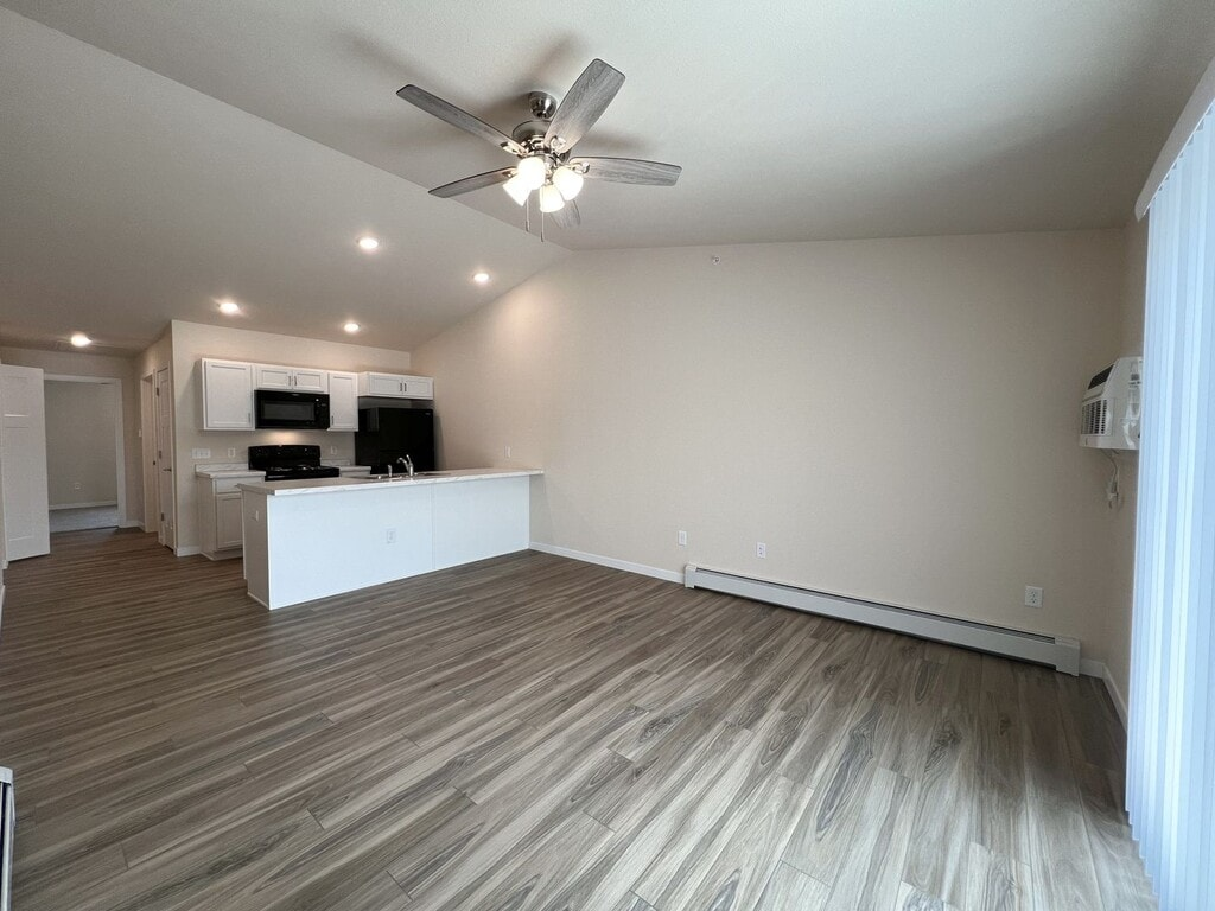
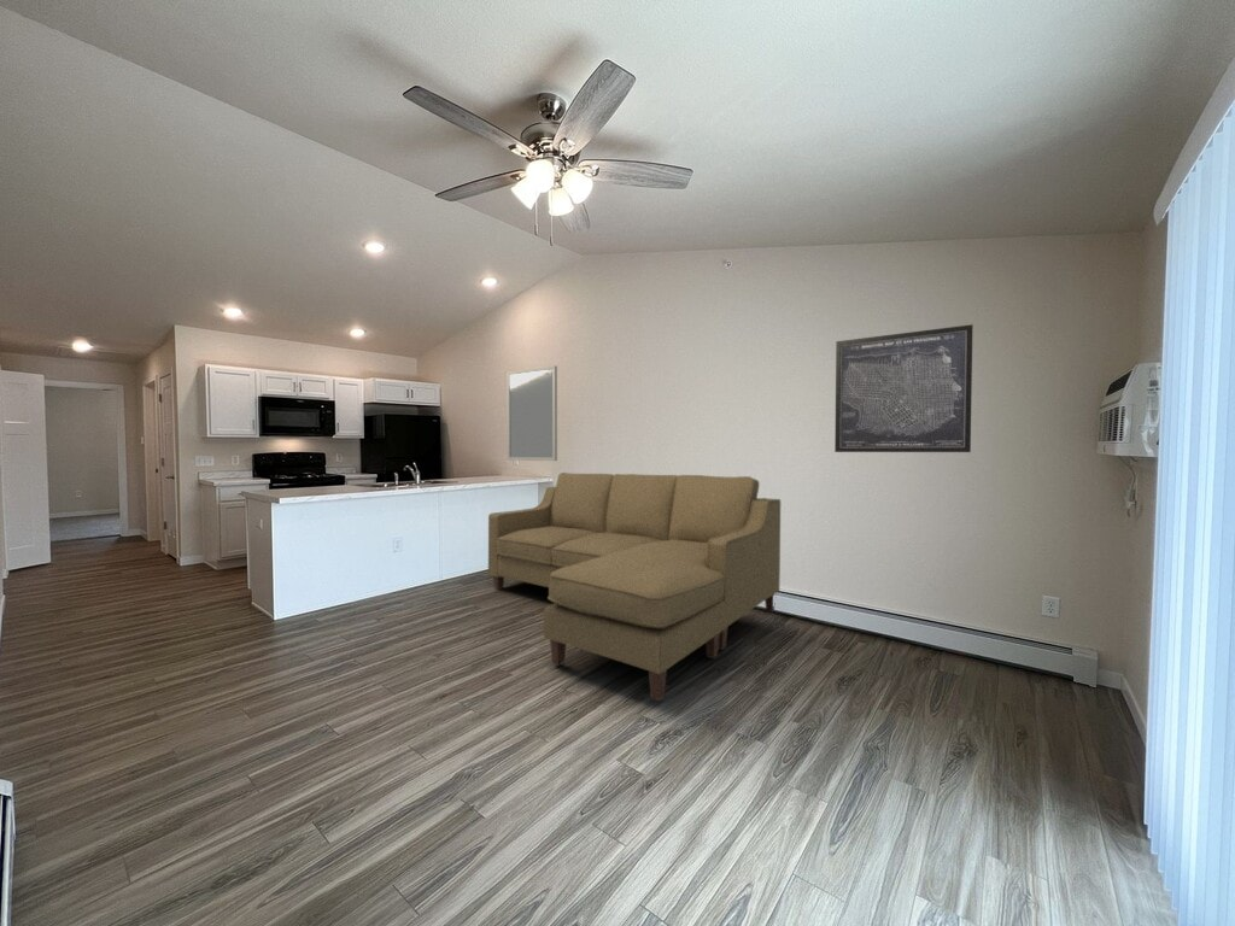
+ home mirror [505,364,558,462]
+ sofa [487,471,782,702]
+ wall art [833,323,974,453]
